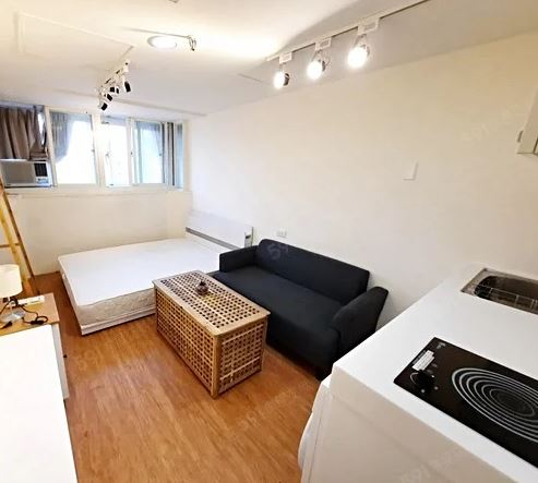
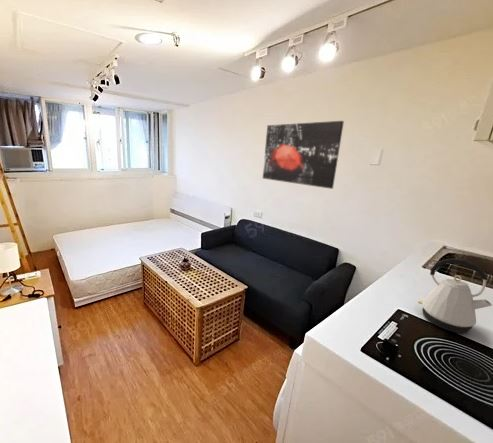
+ kettle [417,257,493,334]
+ wall art [262,120,345,190]
